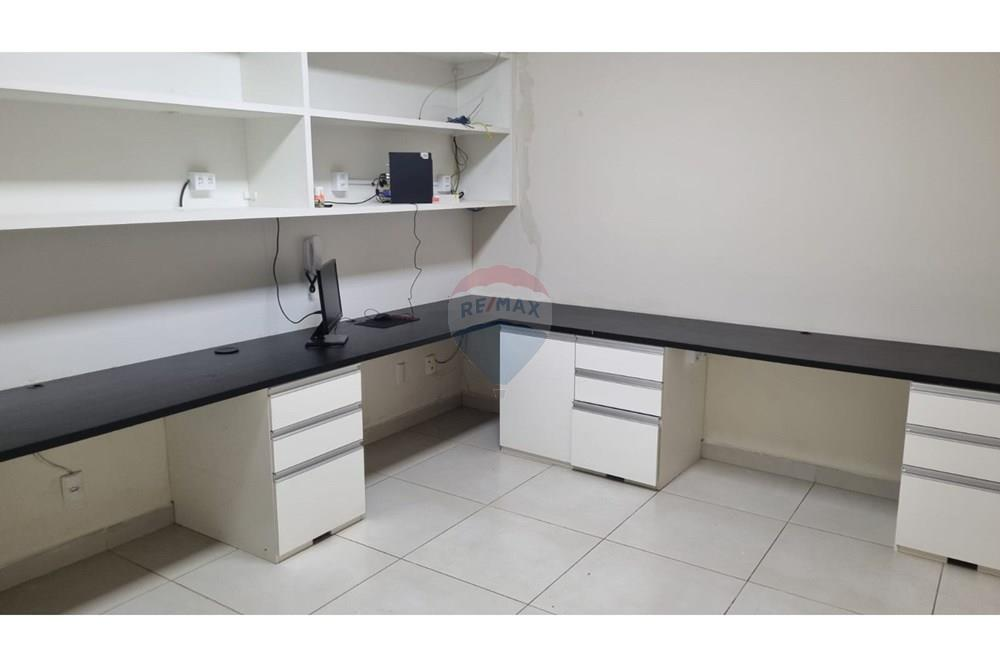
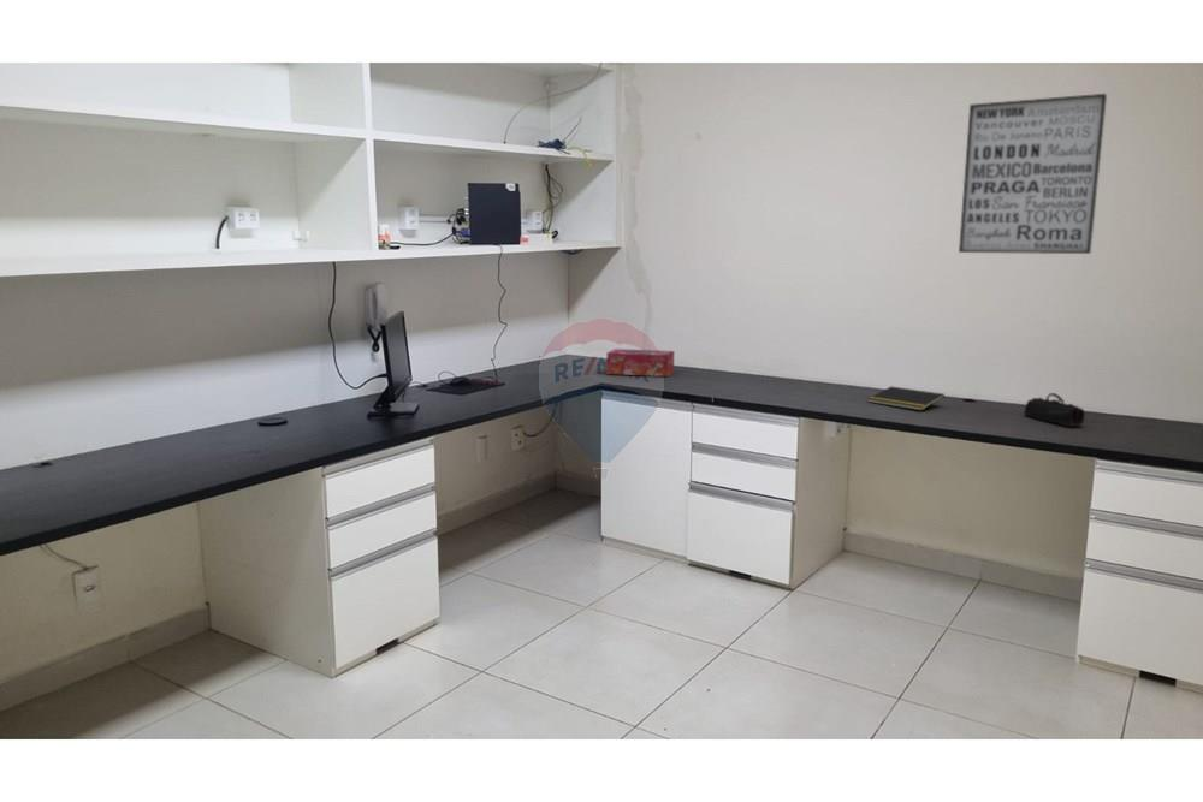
+ wall art [958,93,1108,255]
+ pencil case [1023,392,1086,428]
+ tissue box [605,347,675,378]
+ notepad [867,385,946,411]
